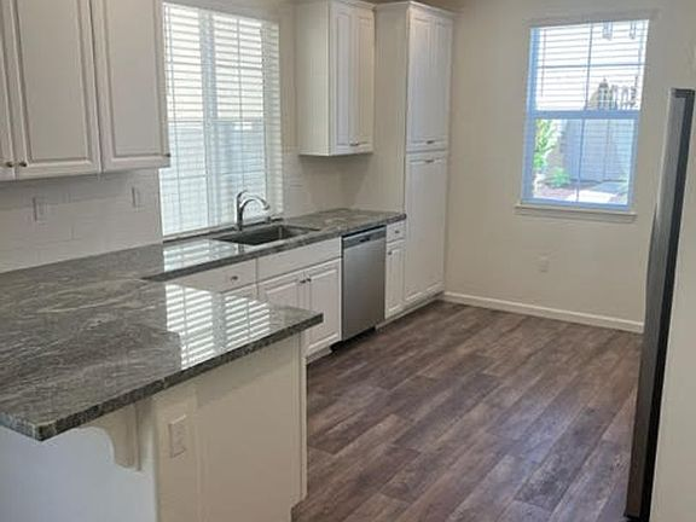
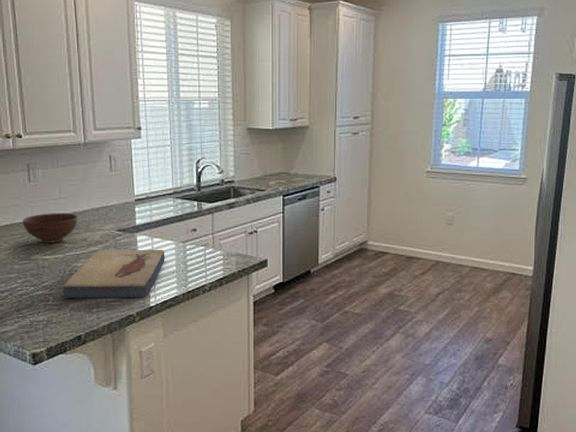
+ bowl [22,212,79,244]
+ fish fossil [62,249,166,299]
